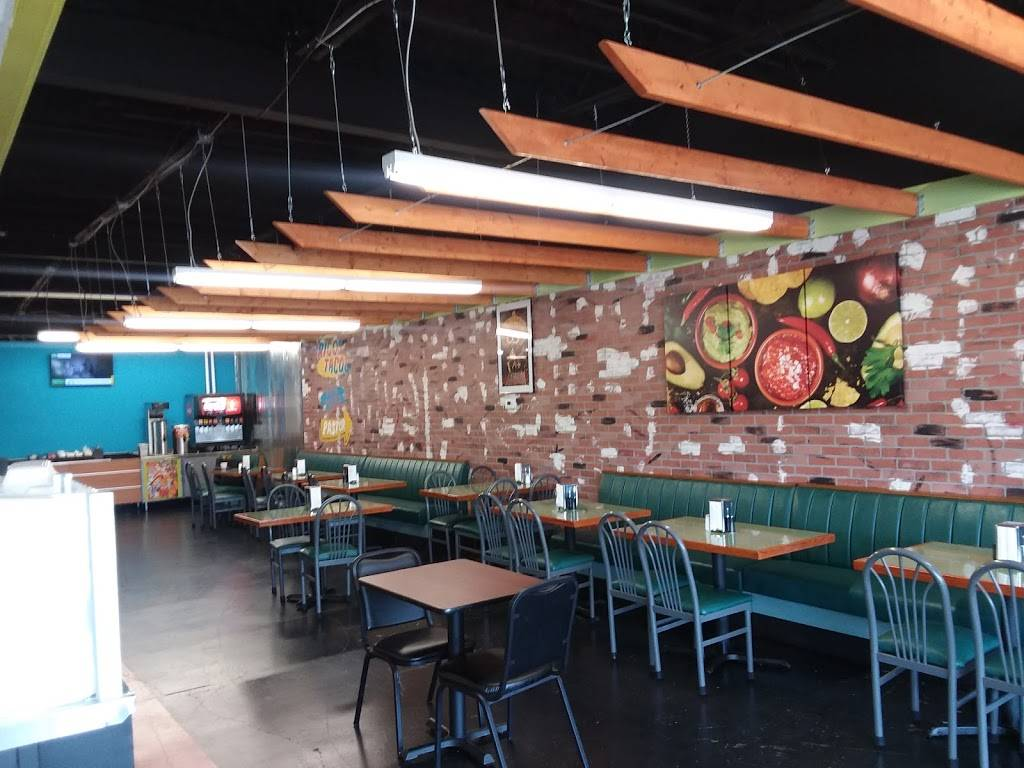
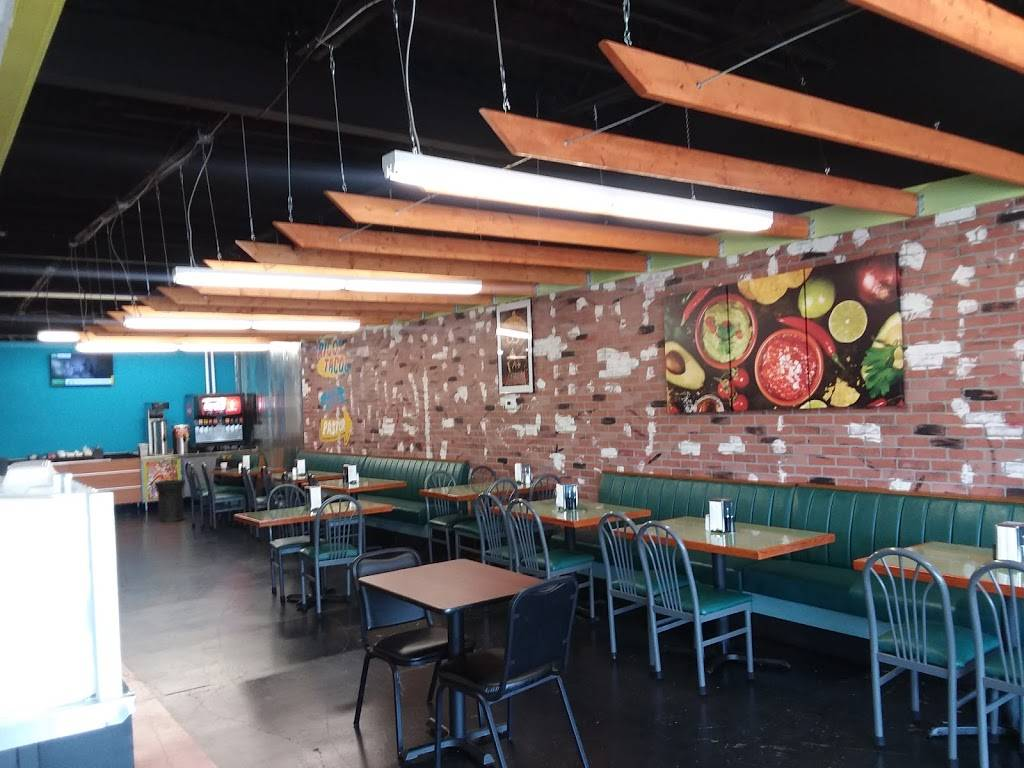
+ trash can [153,477,186,523]
